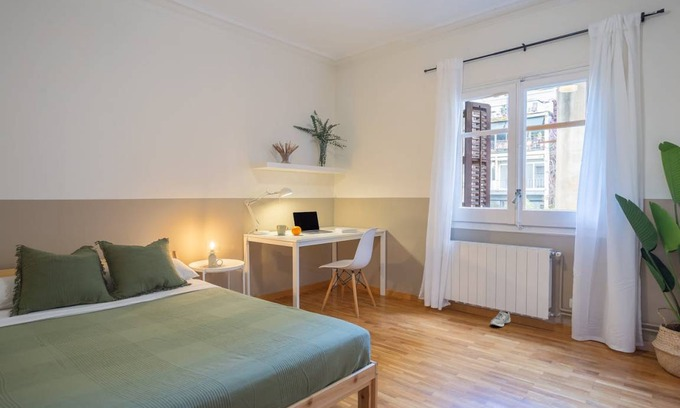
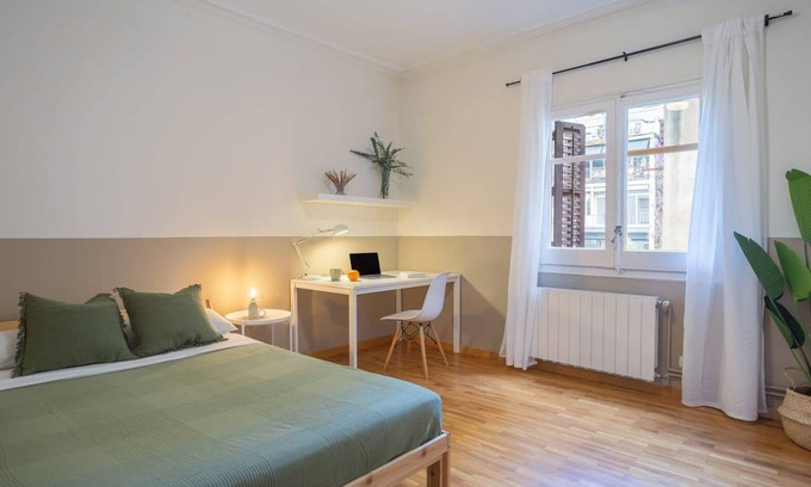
- sneaker [490,310,511,328]
